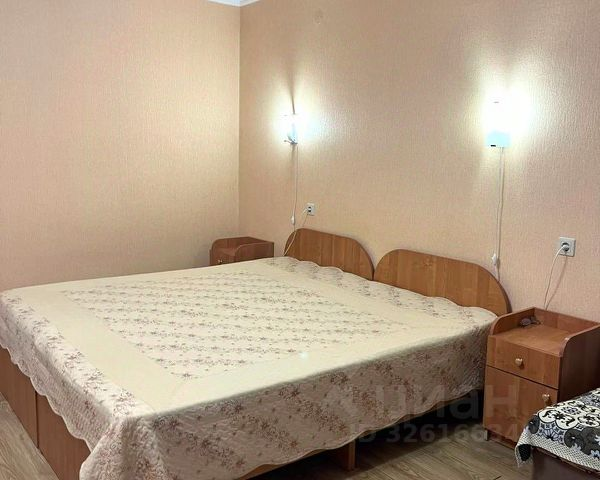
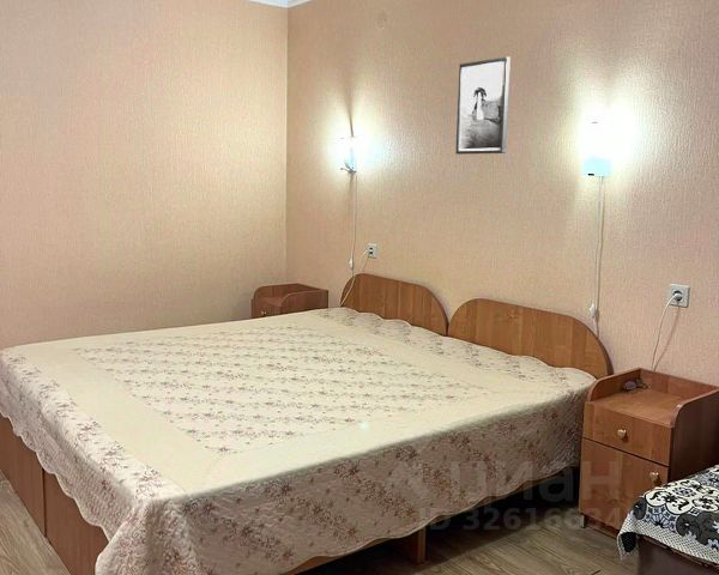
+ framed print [454,55,512,156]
